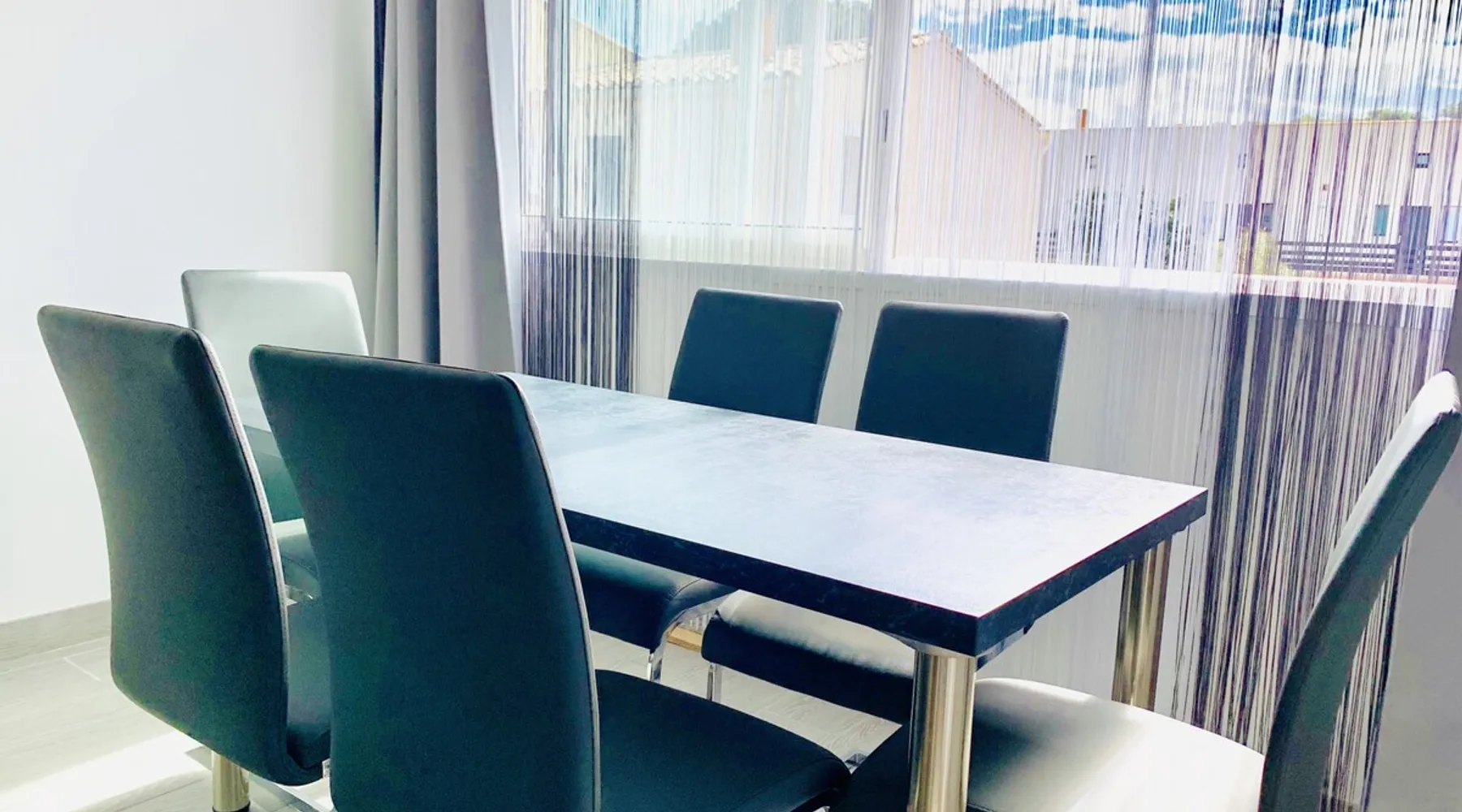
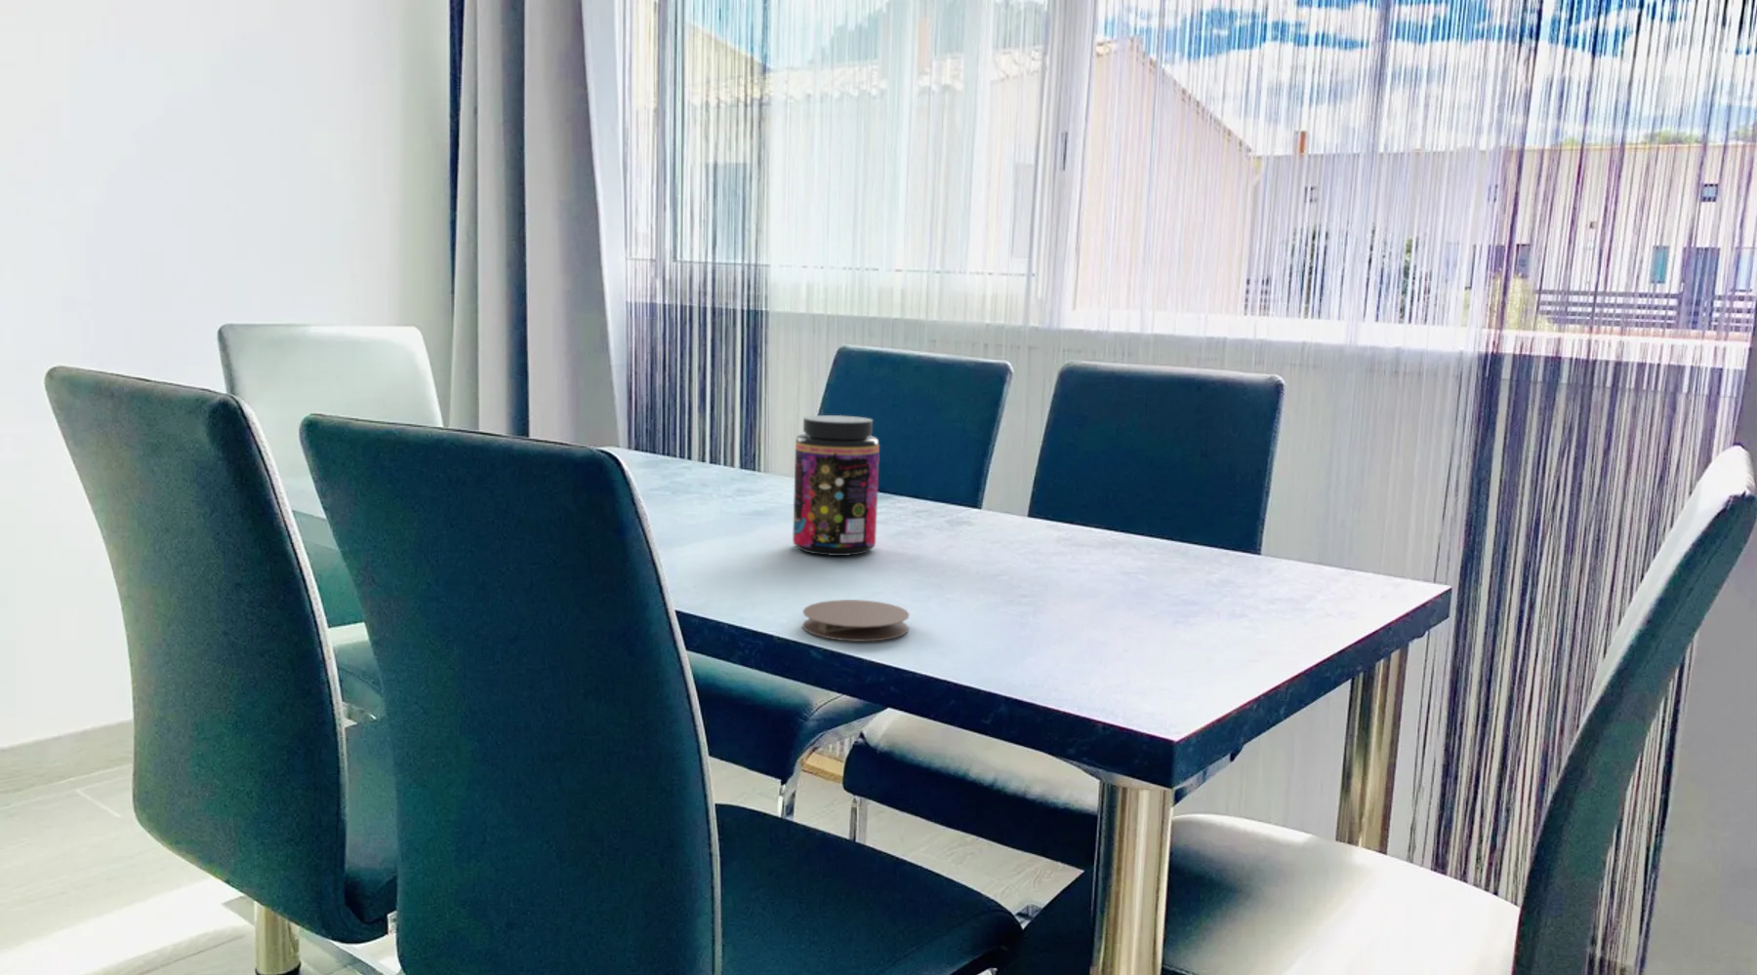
+ coaster [802,599,910,642]
+ jar [792,414,881,557]
